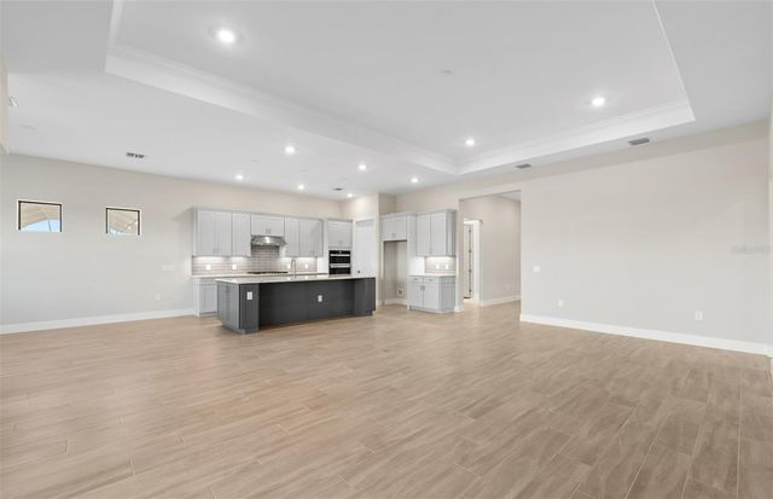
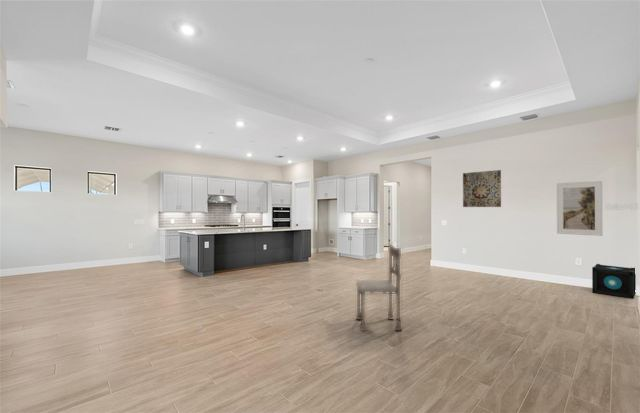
+ speaker [591,263,637,300]
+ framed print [556,180,604,237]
+ dining chair [355,243,403,332]
+ wall art [462,169,502,208]
